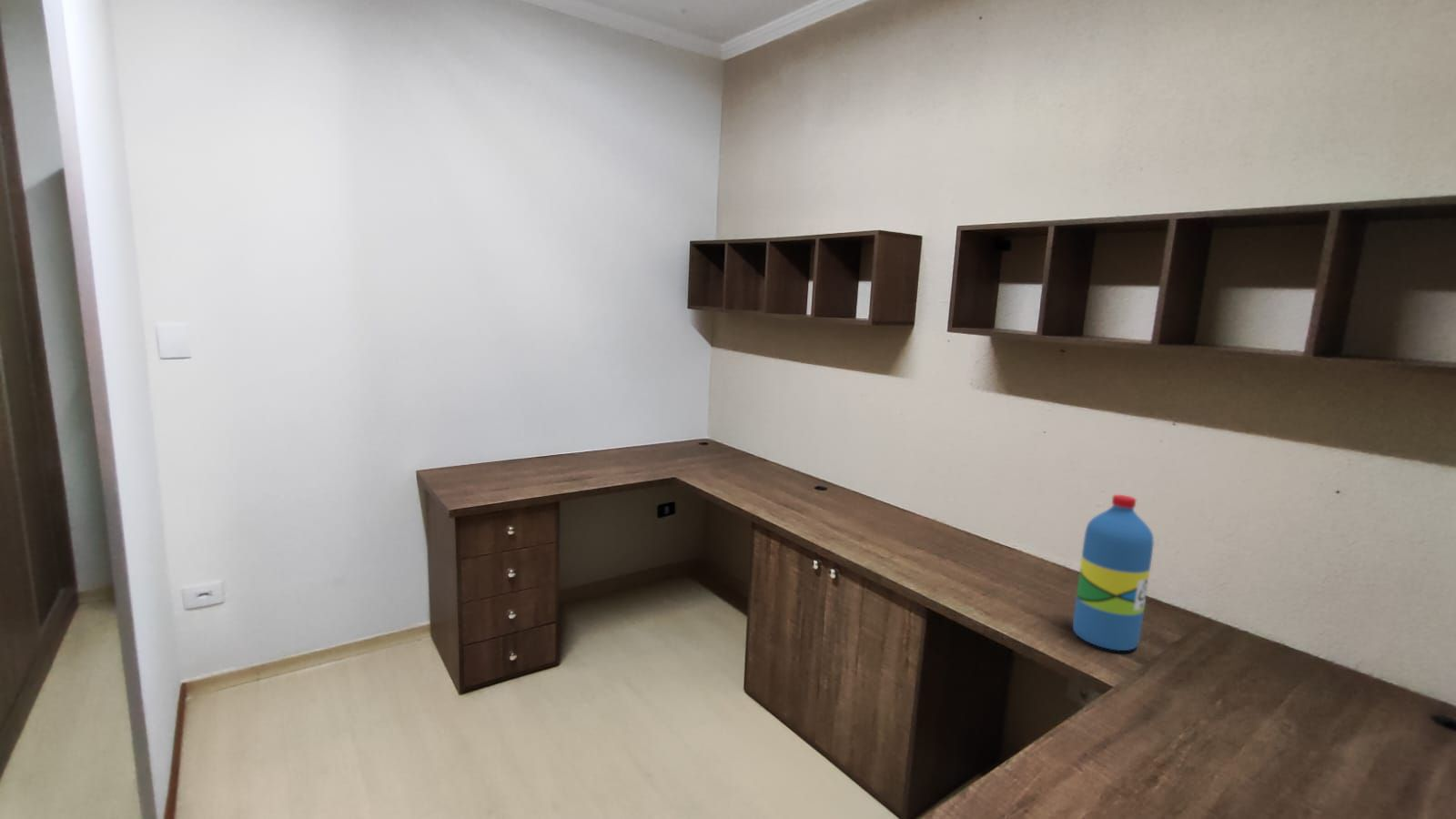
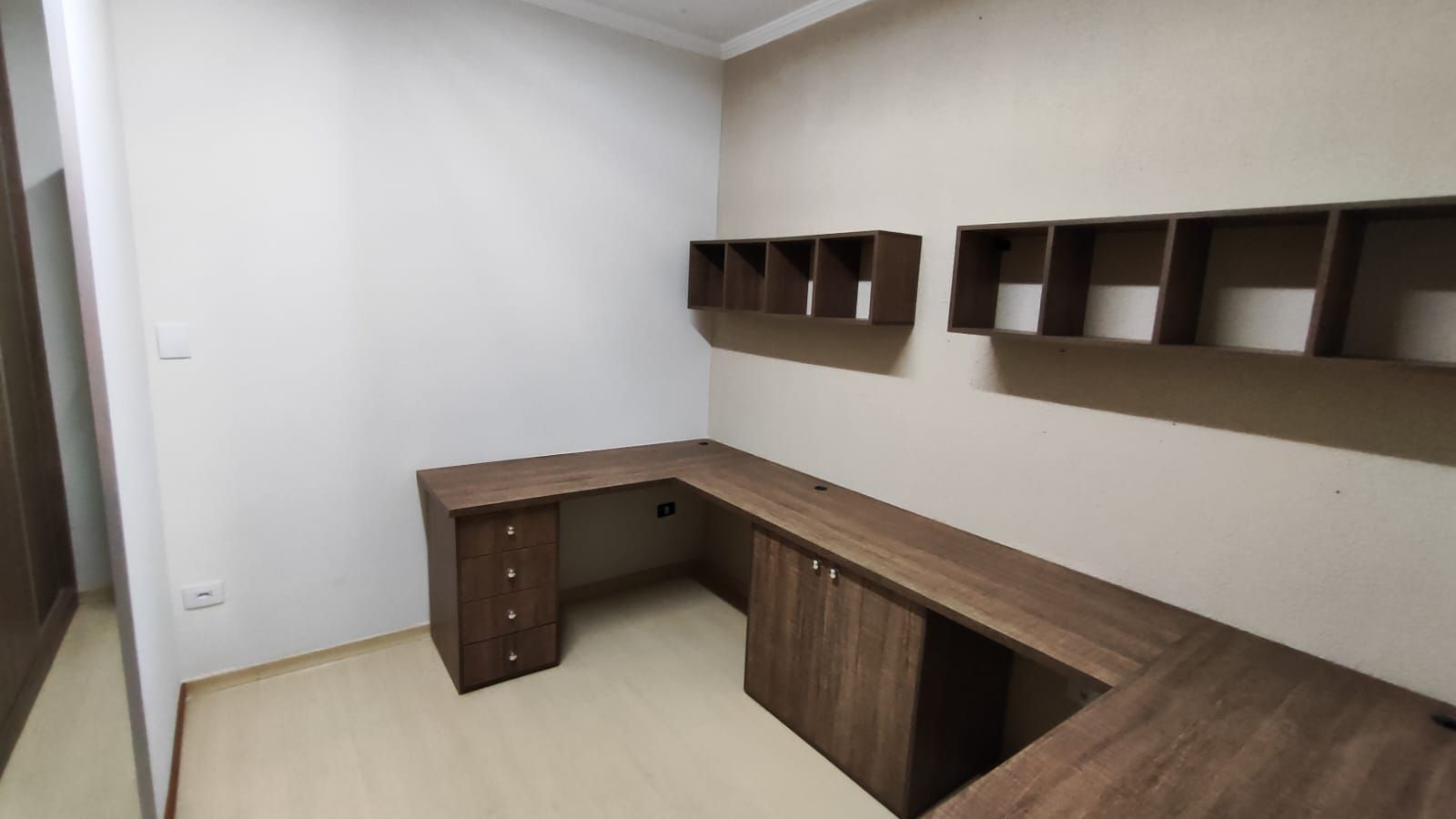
- water bottle [1072,494,1155,652]
